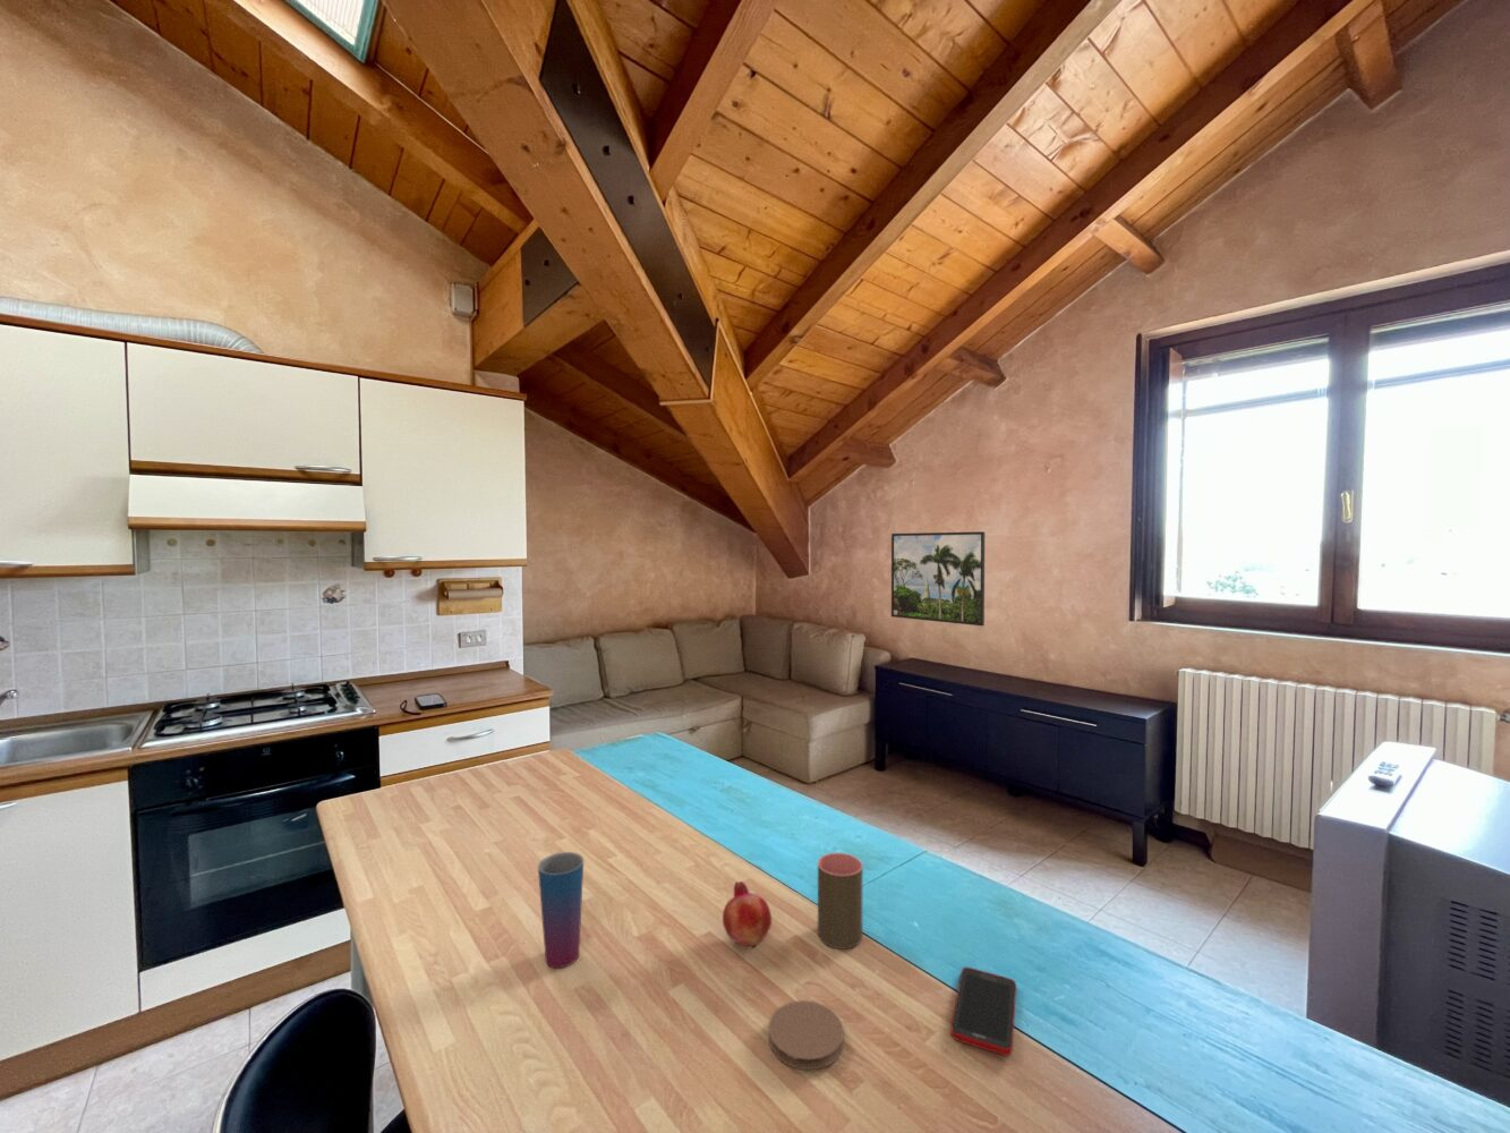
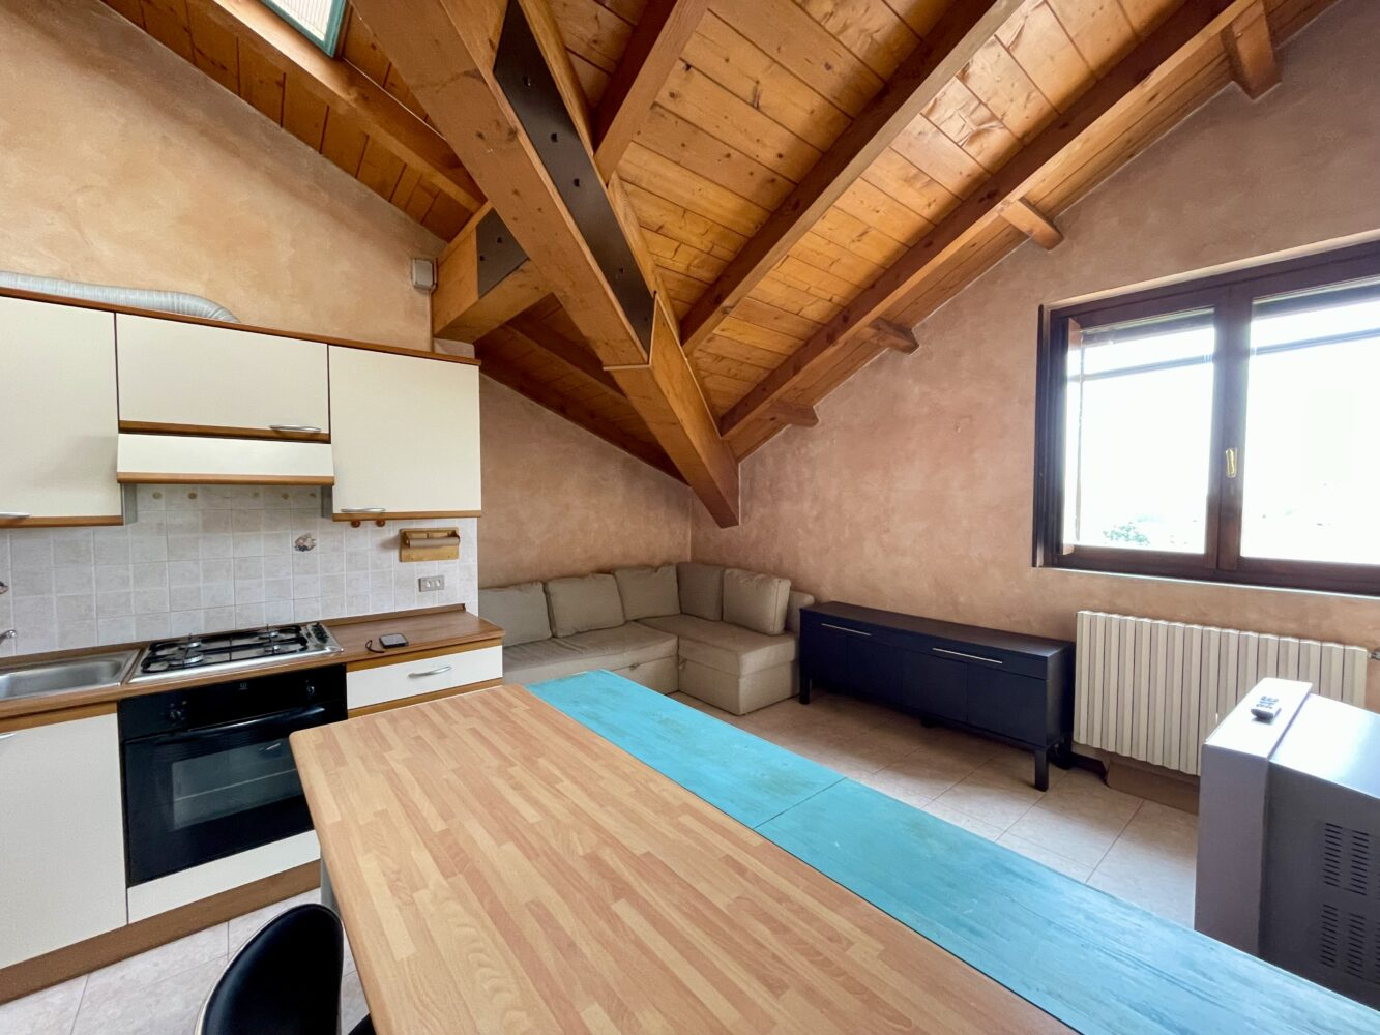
- fruit [721,881,772,950]
- cup [537,851,584,969]
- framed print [890,531,985,626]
- cup [816,852,864,950]
- coaster [767,1000,845,1071]
- cell phone [950,966,1017,1057]
